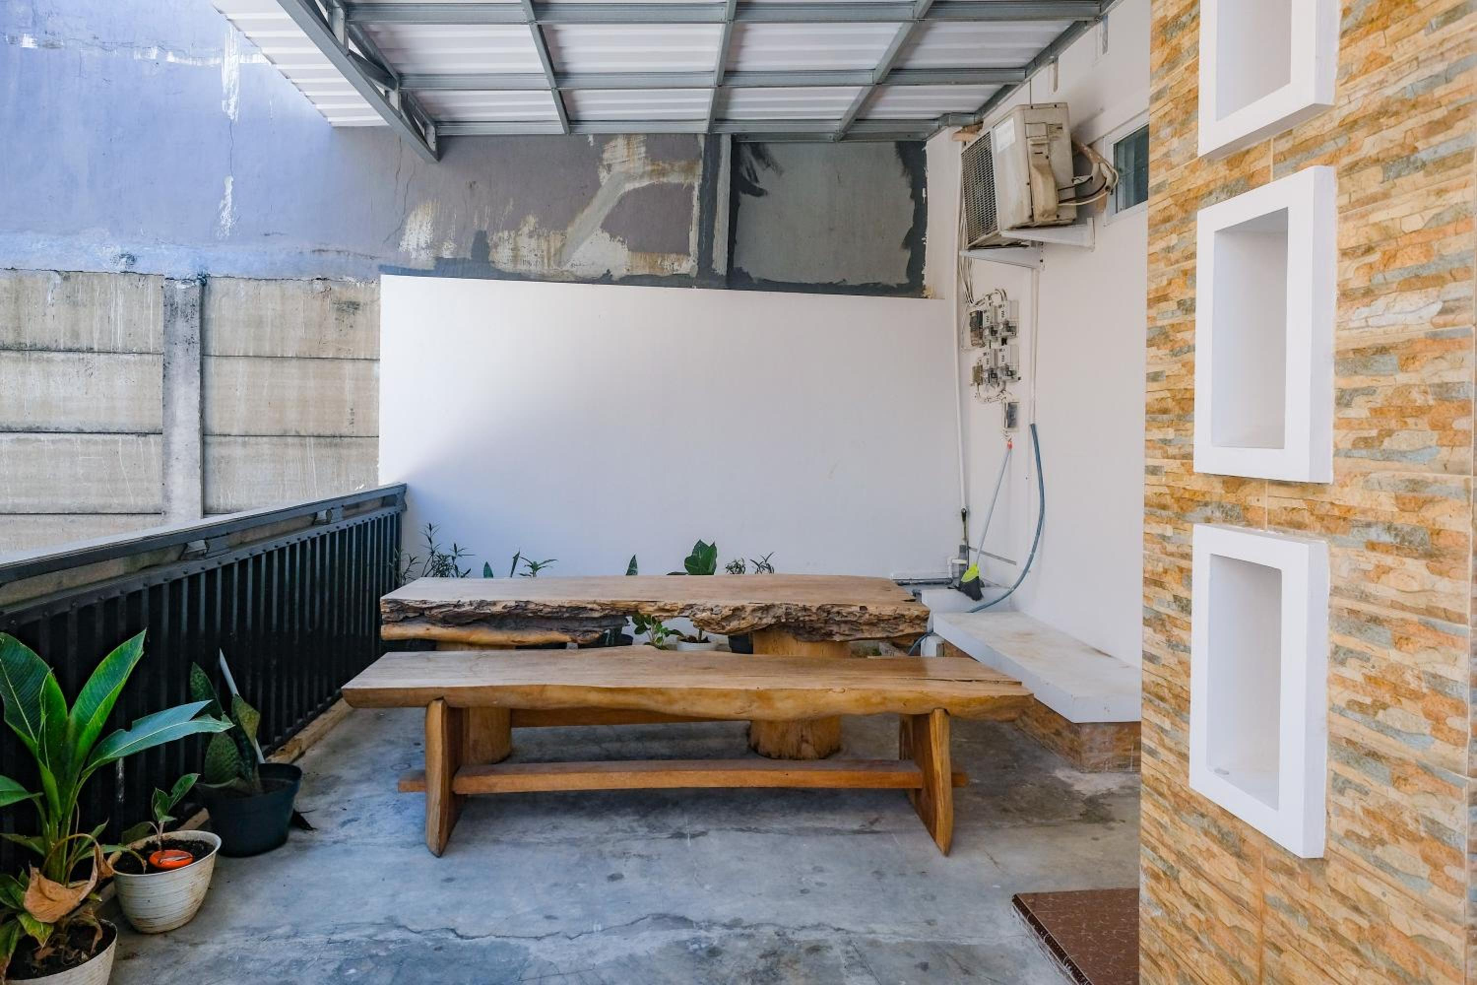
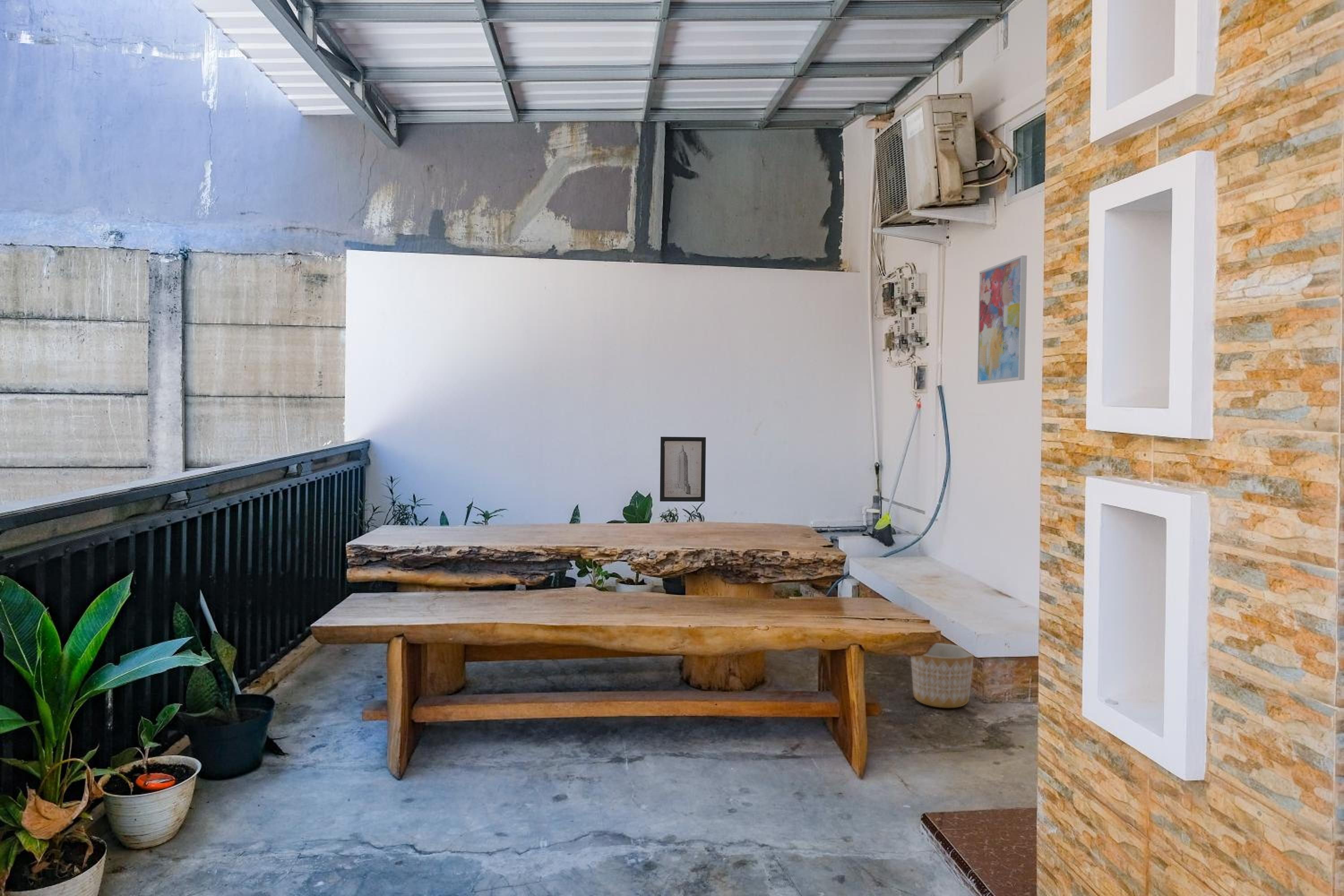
+ wall art [659,436,706,502]
+ planter [910,642,974,708]
+ wall art [977,255,1028,385]
